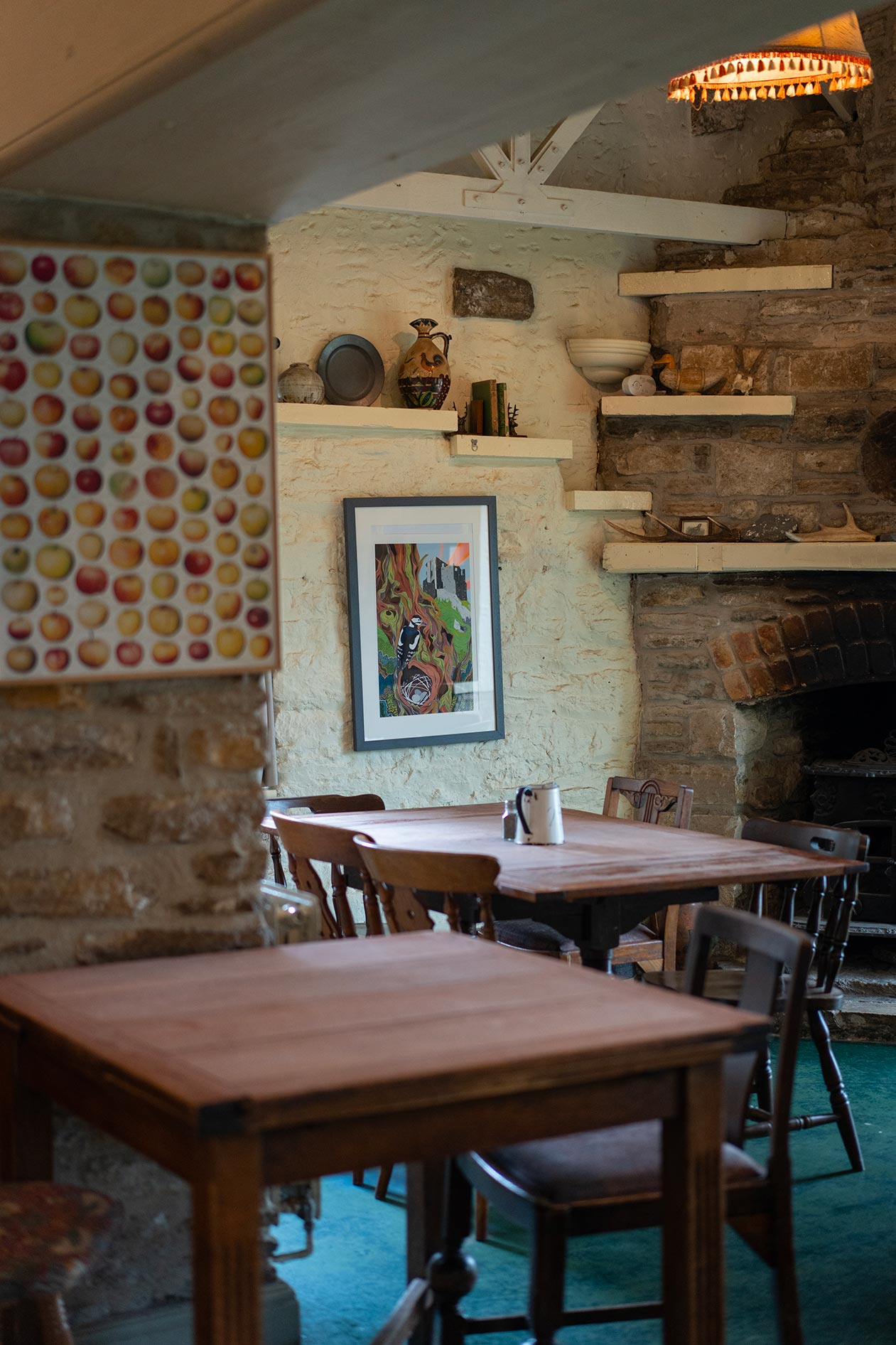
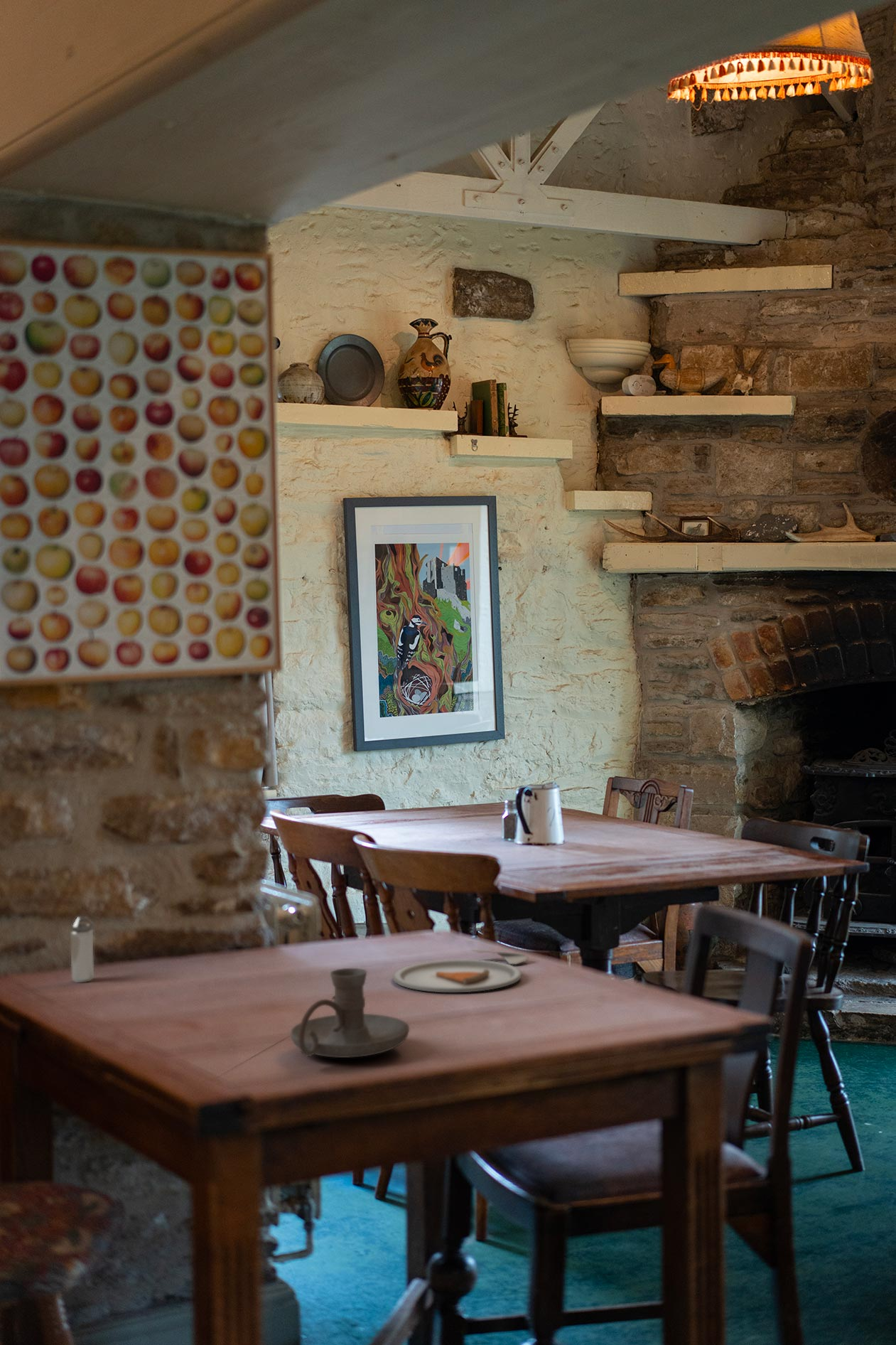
+ shaker [69,915,95,983]
+ dinner plate [392,949,530,993]
+ candle holder [289,968,410,1059]
